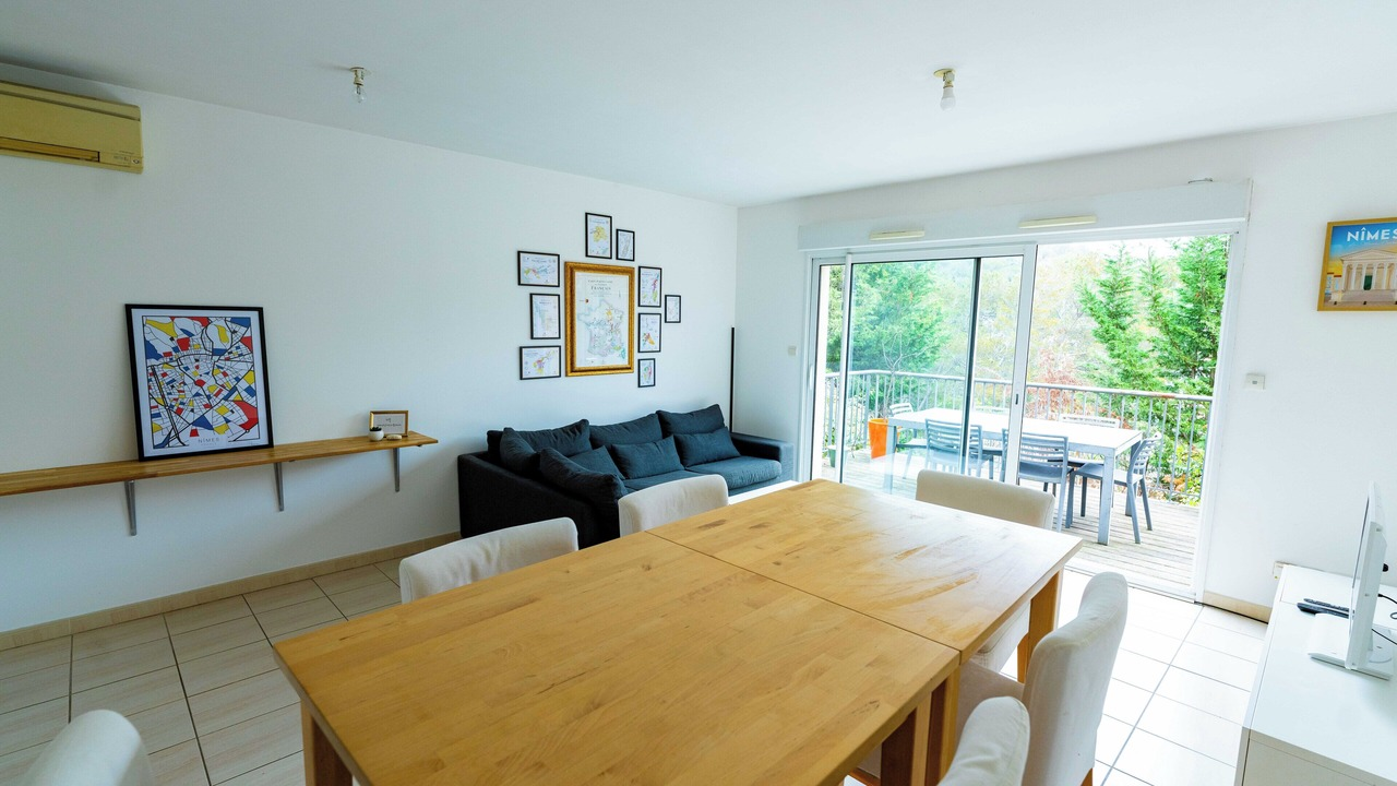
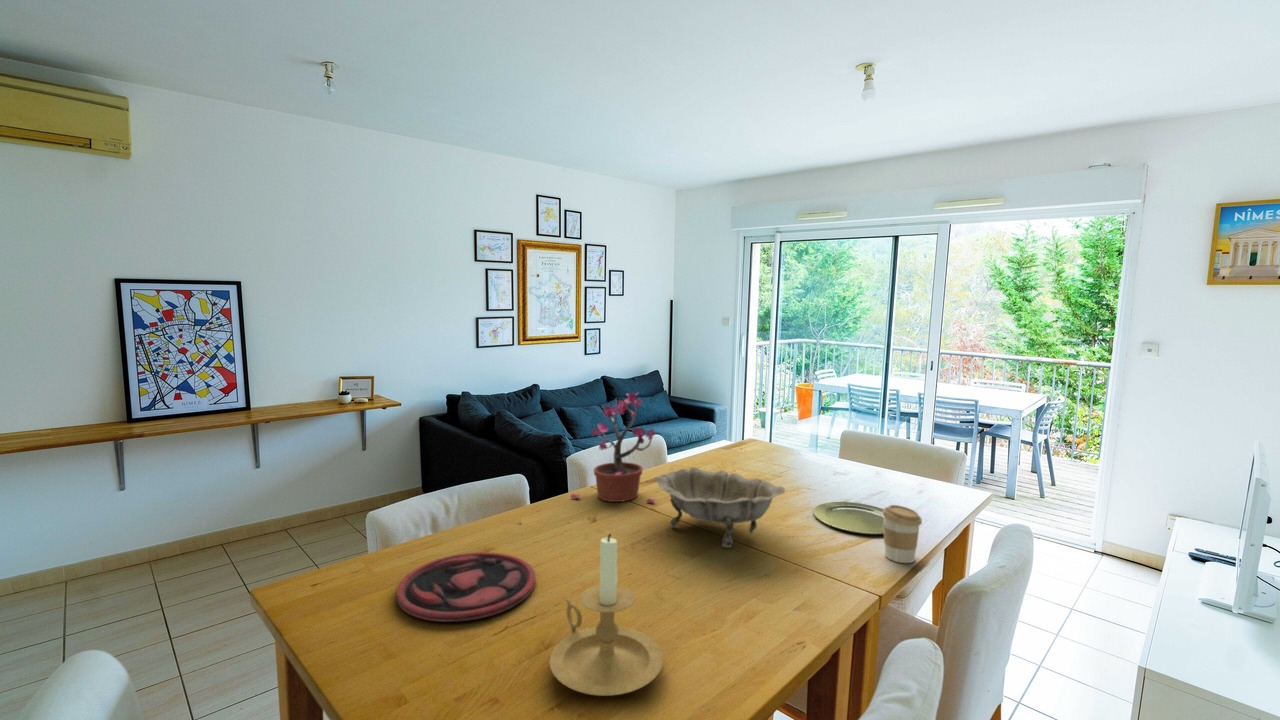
+ plate [812,501,884,535]
+ plate [396,551,537,623]
+ potted plant [570,391,656,504]
+ coffee cup [883,504,923,564]
+ candle holder [548,533,664,697]
+ decorative bowl [654,466,786,549]
